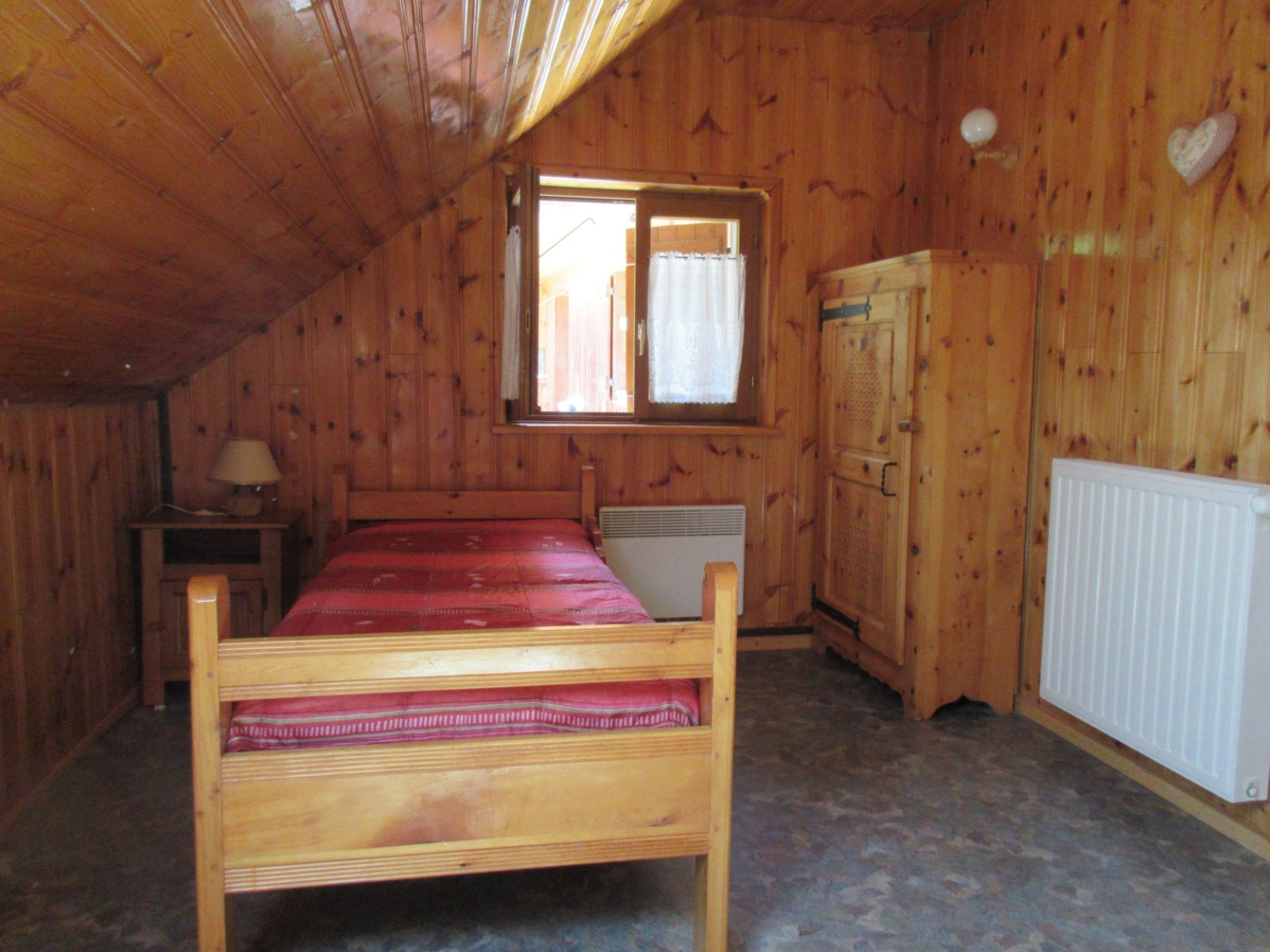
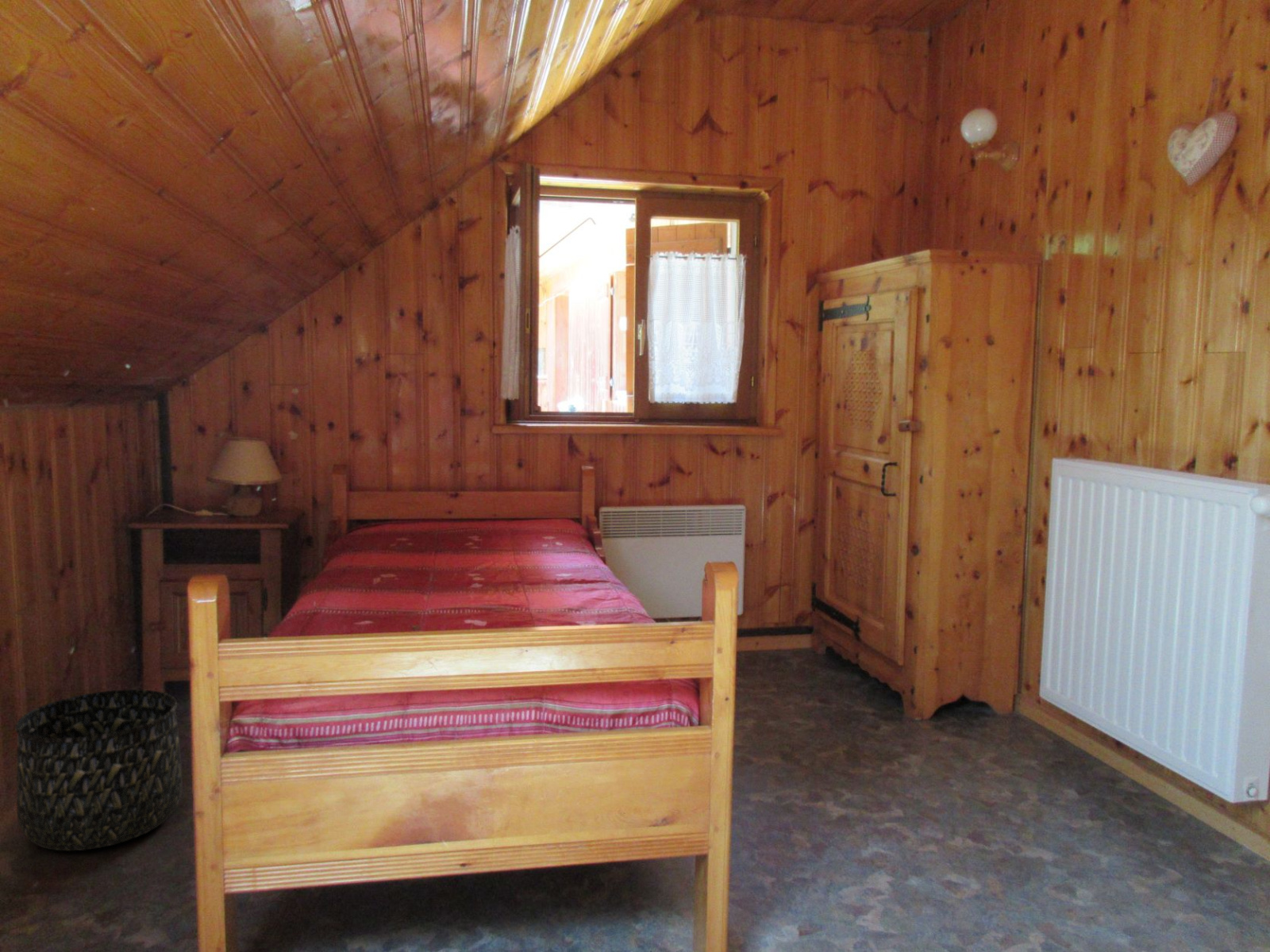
+ basket [14,689,183,852]
